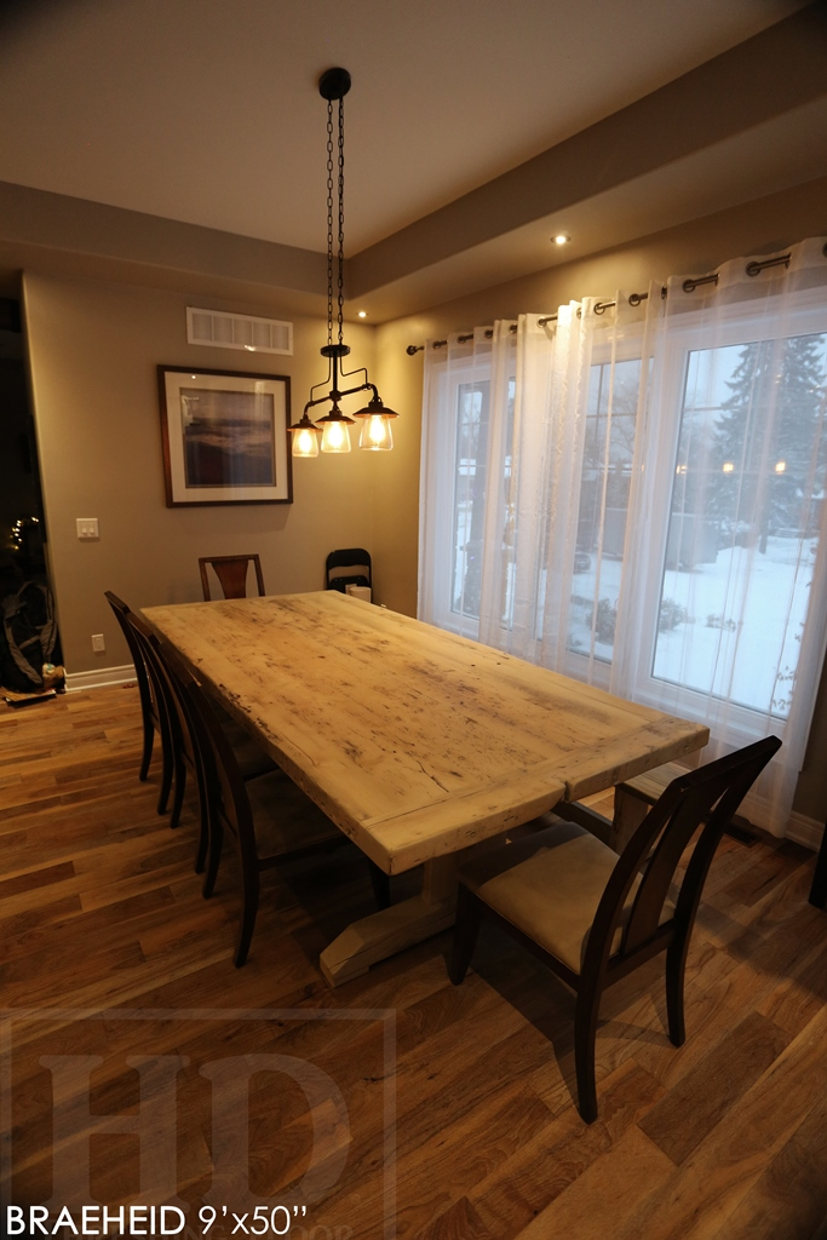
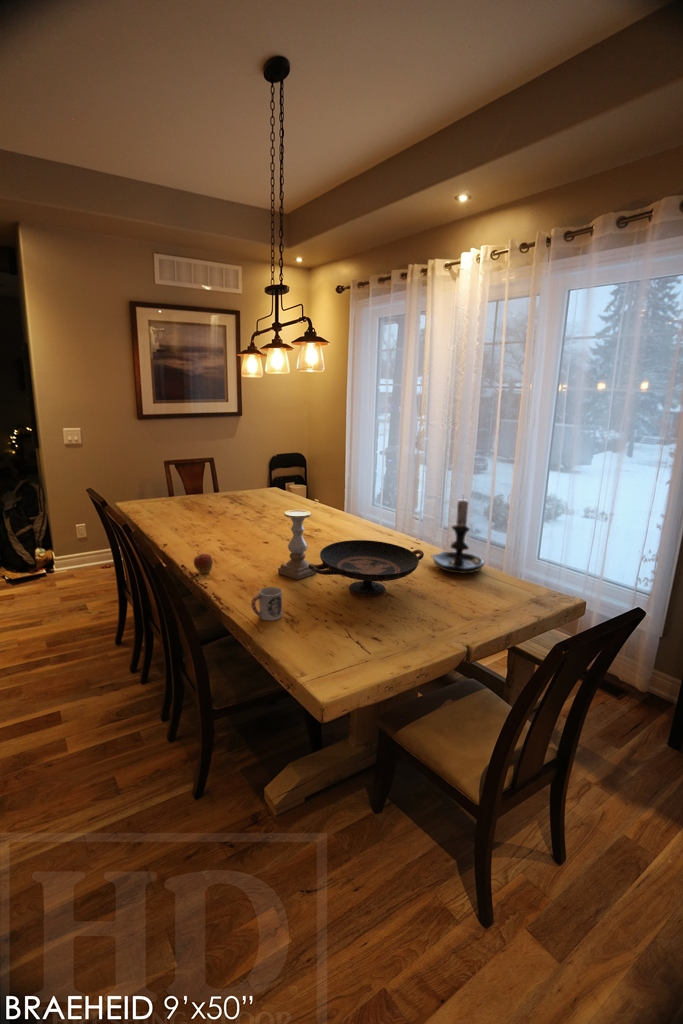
+ candle holder [430,494,485,574]
+ cup [250,586,283,622]
+ fruit [193,551,214,574]
+ candle holder [277,509,317,581]
+ decorative bowl [309,539,425,597]
